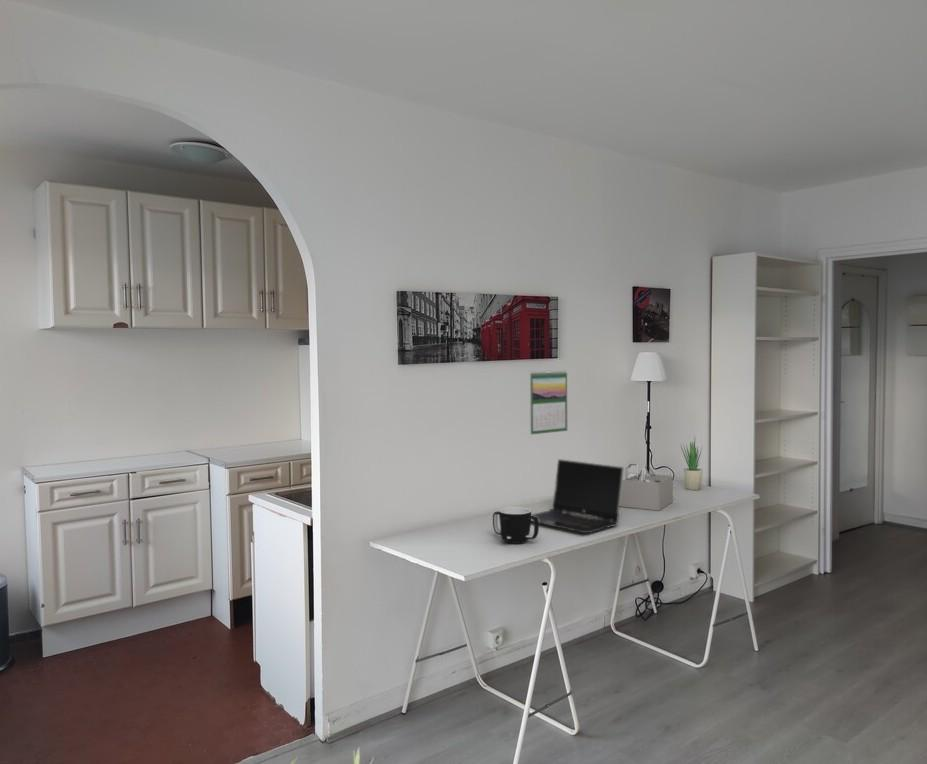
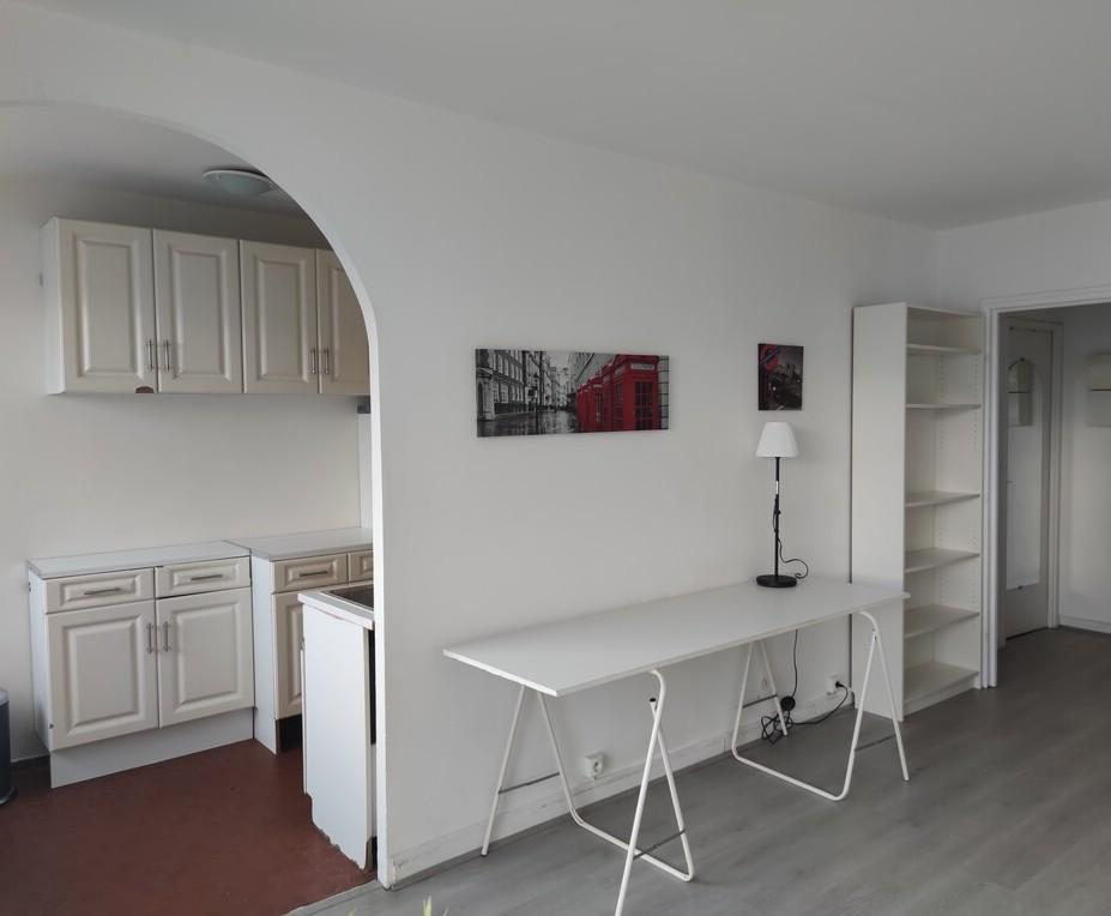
- architectural model [620,463,674,511]
- calendar [529,369,568,435]
- potted plant [679,437,704,491]
- laptop computer [531,458,624,534]
- mug [492,506,540,545]
